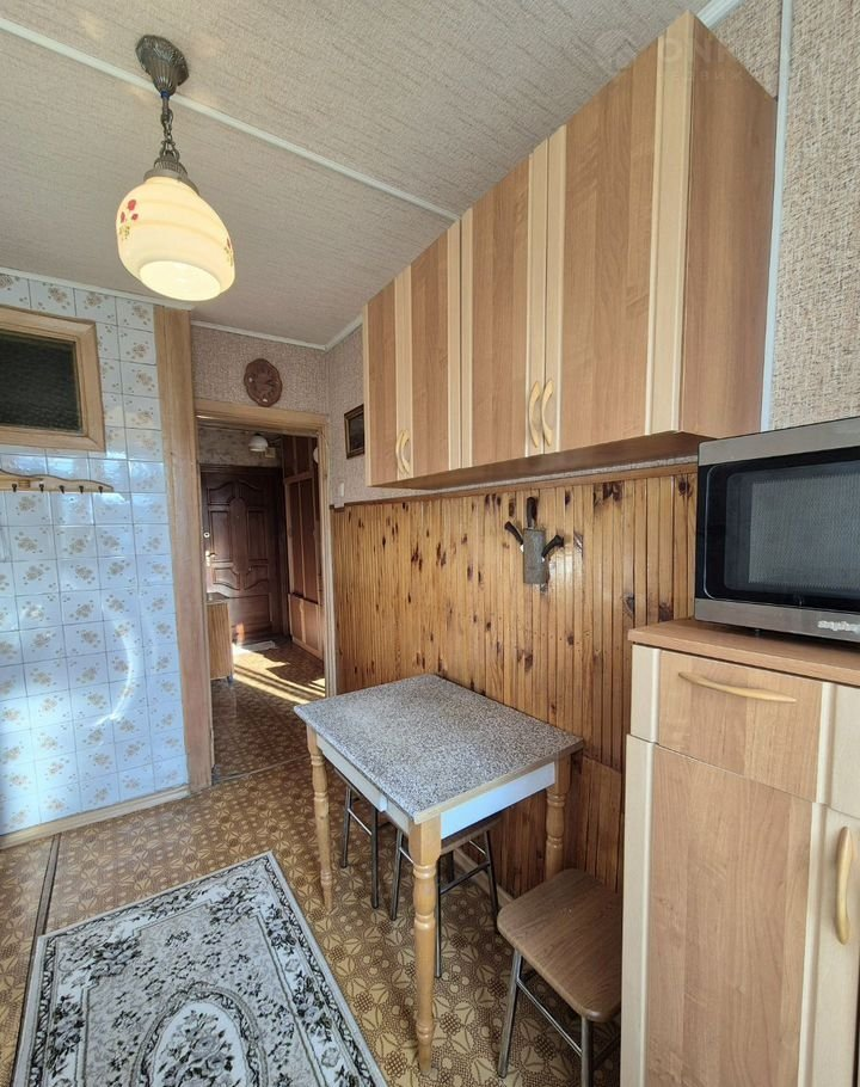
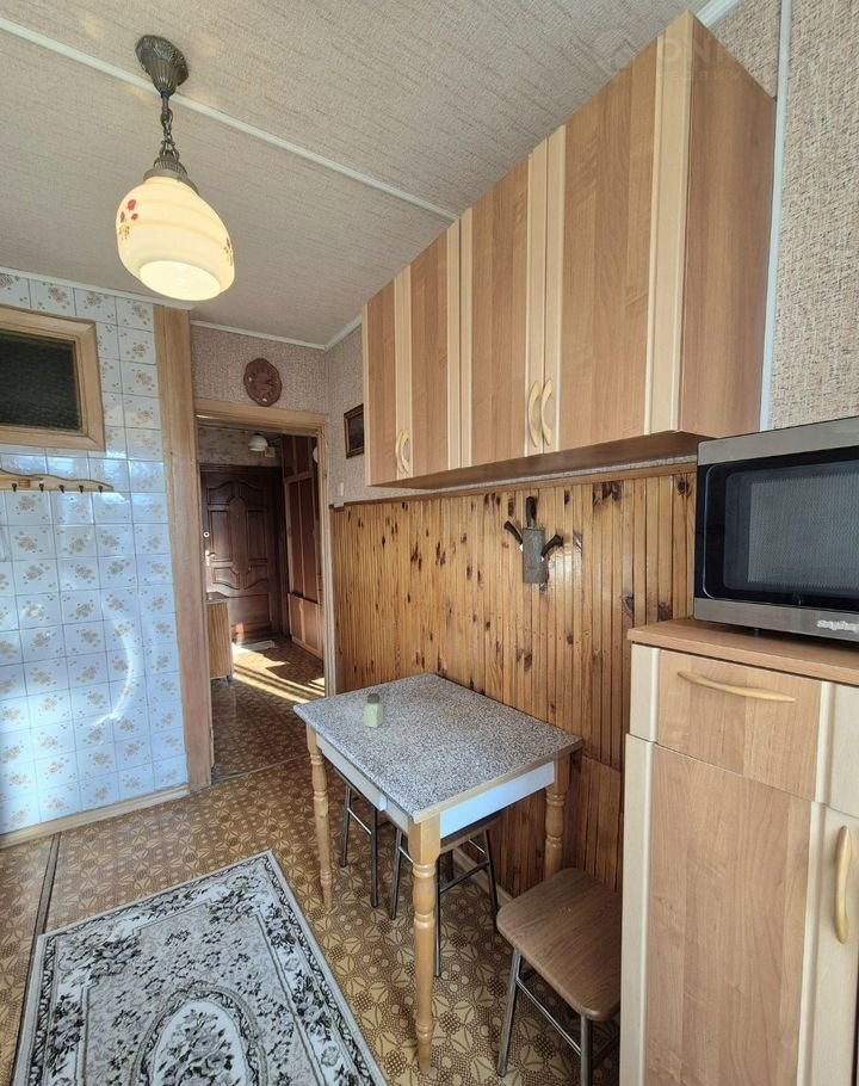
+ saltshaker [363,692,384,729]
